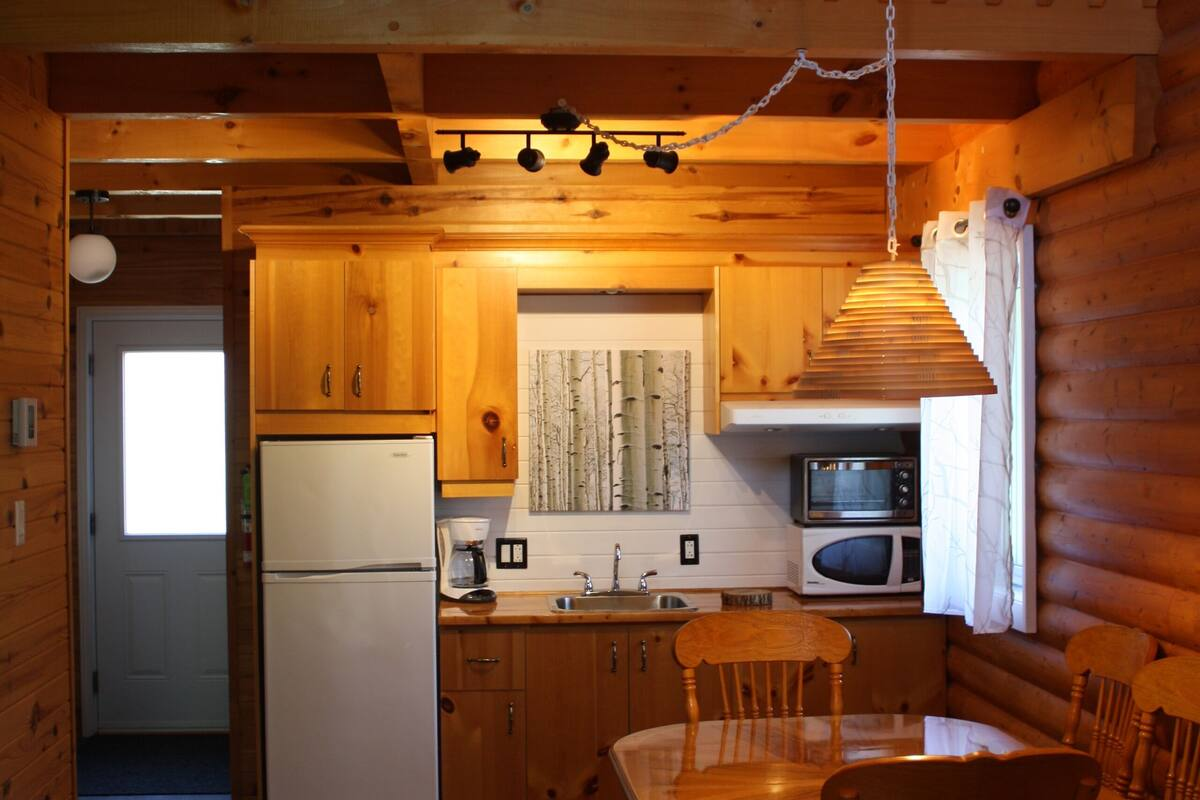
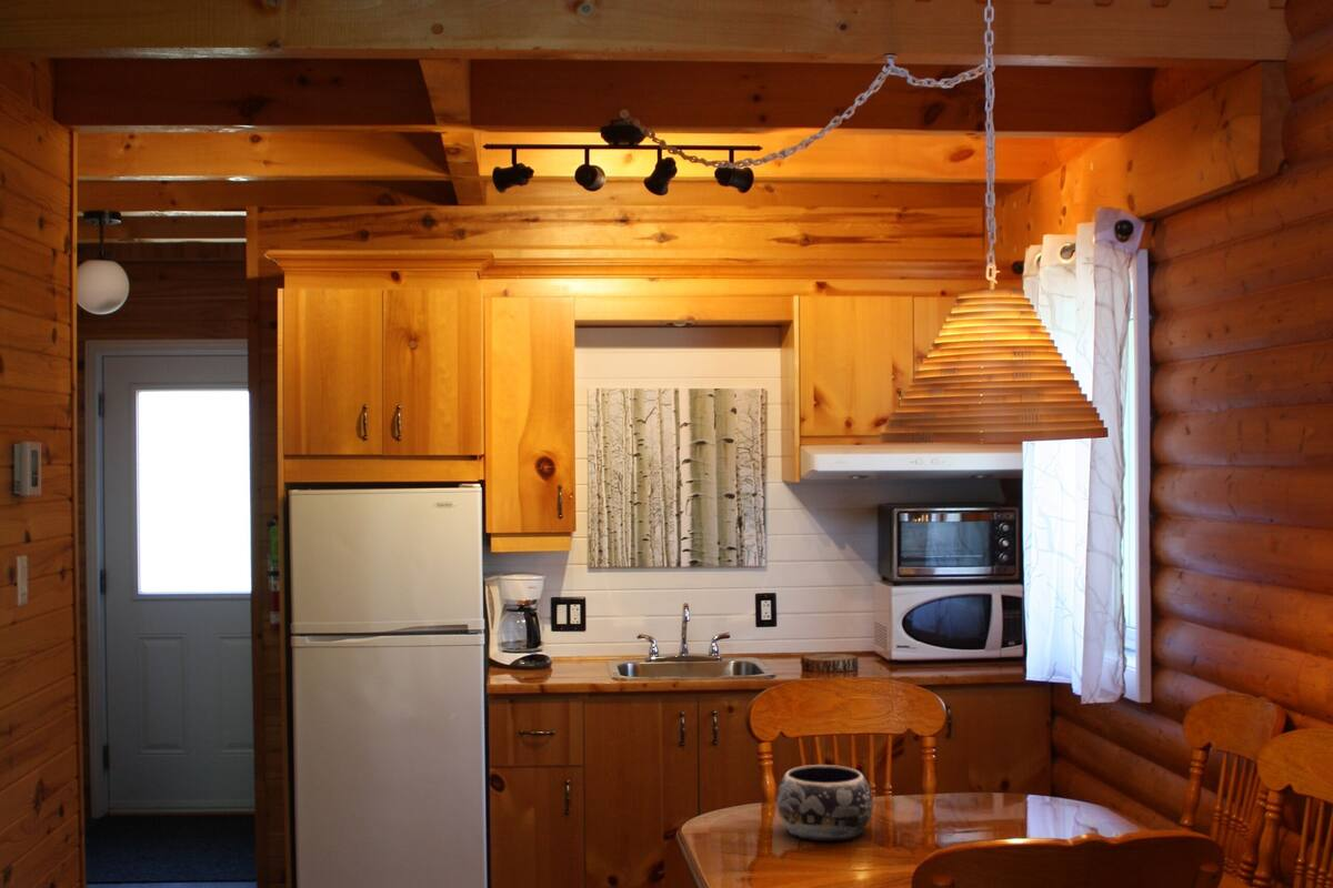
+ decorative bowl [775,764,874,842]
